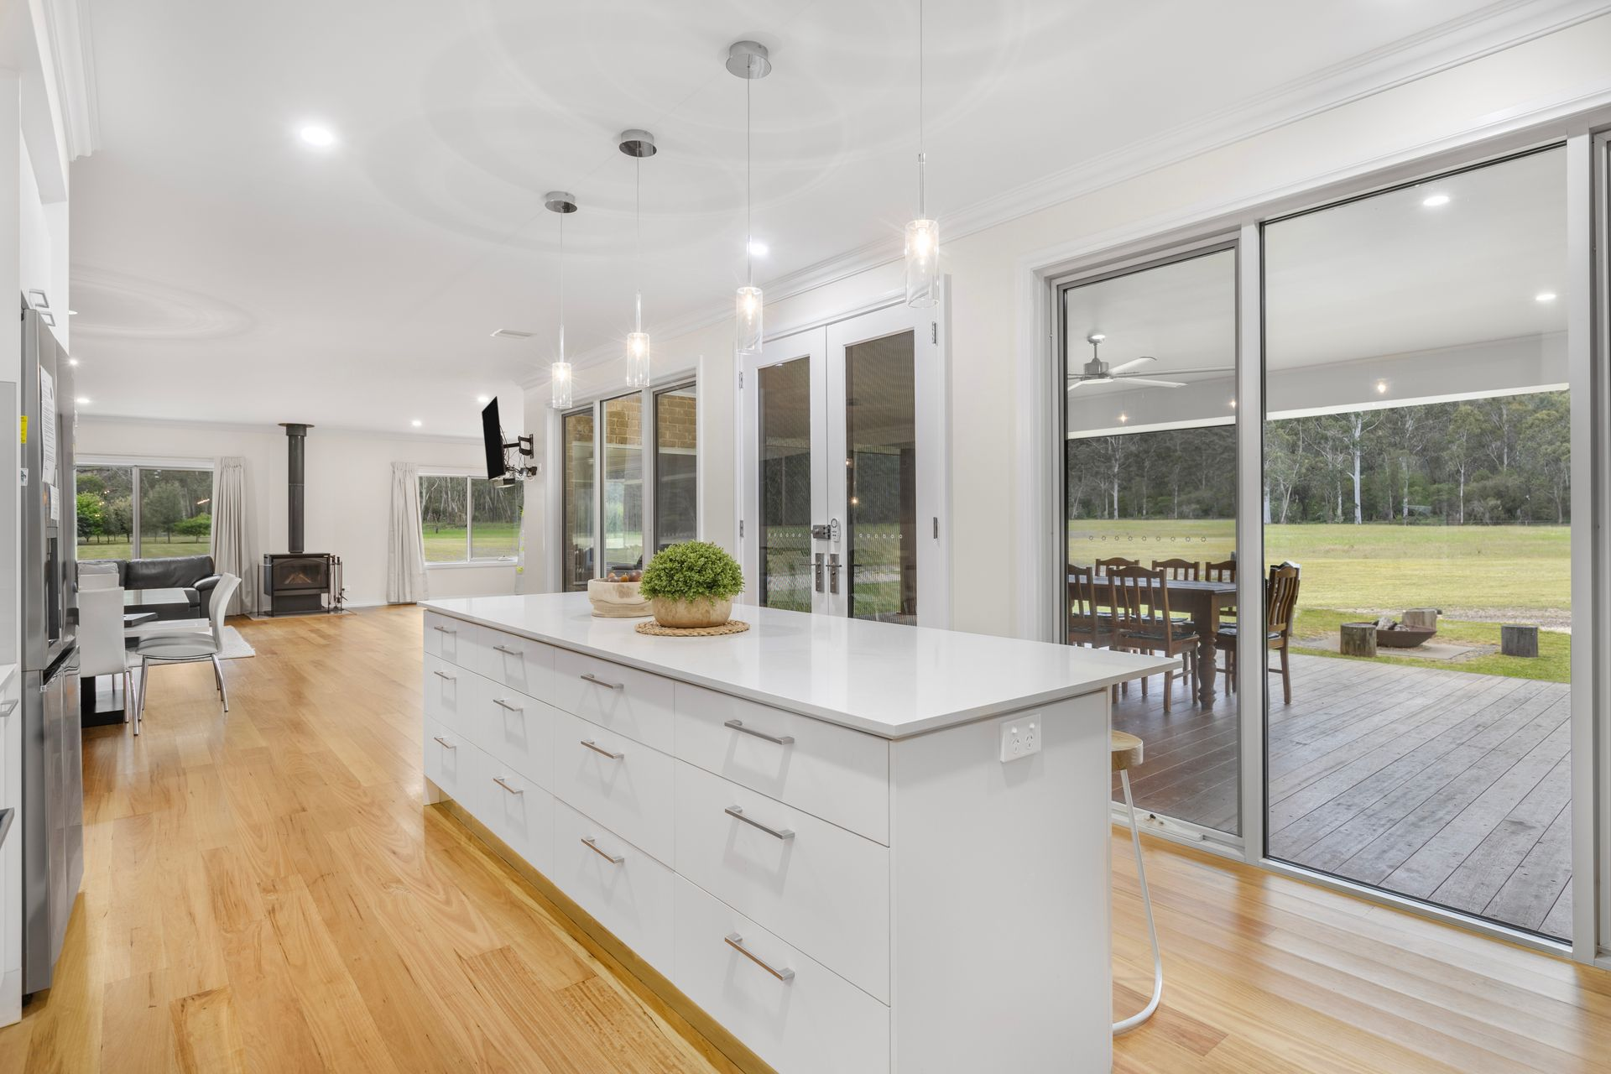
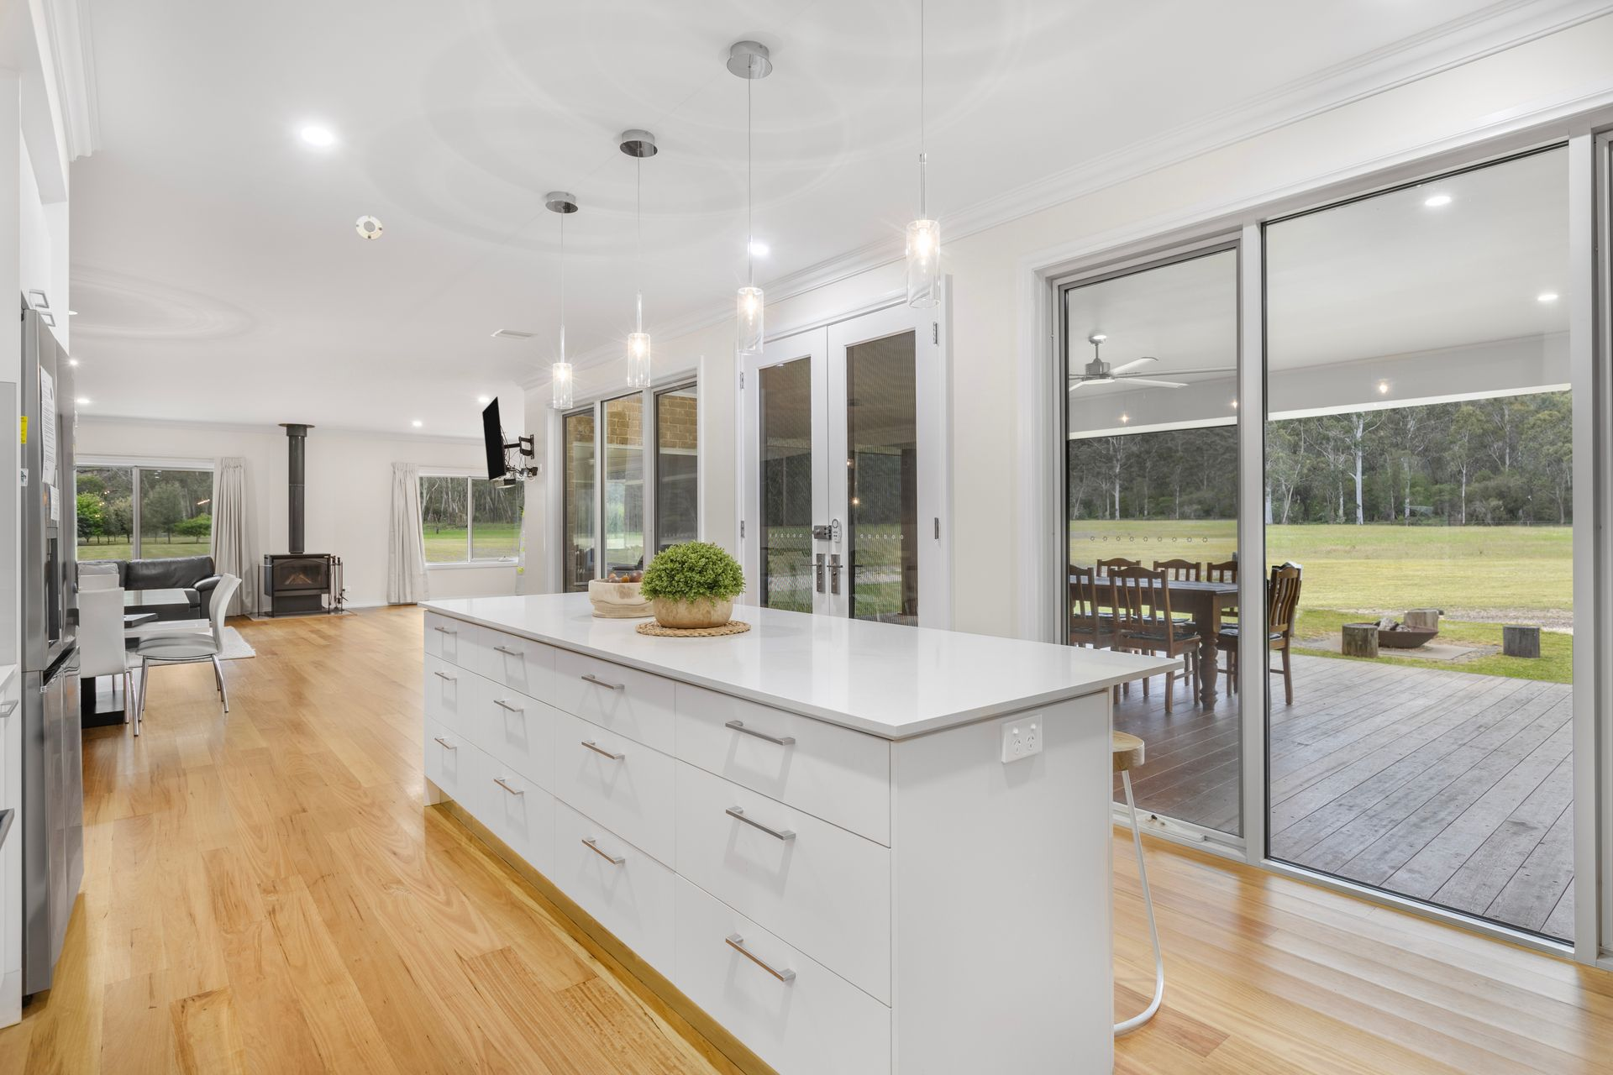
+ smoke detector [355,215,383,241]
